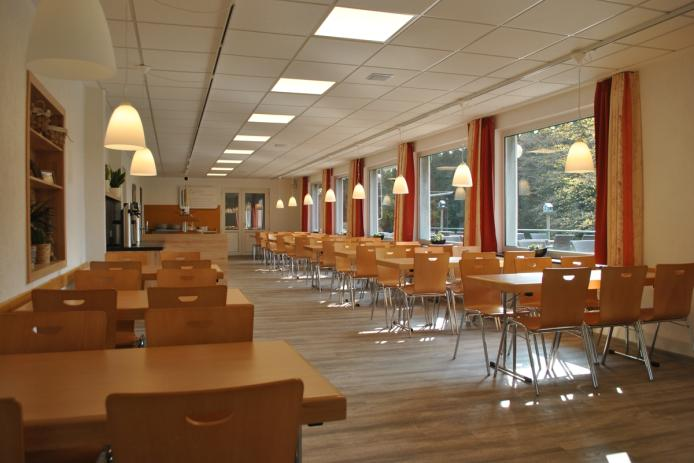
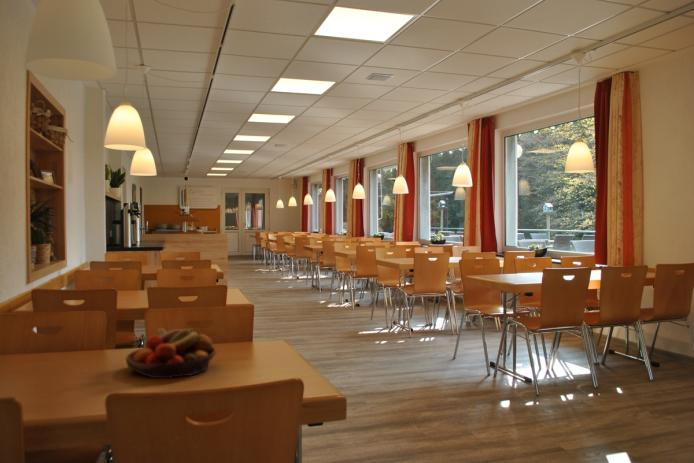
+ fruit bowl [125,327,218,379]
